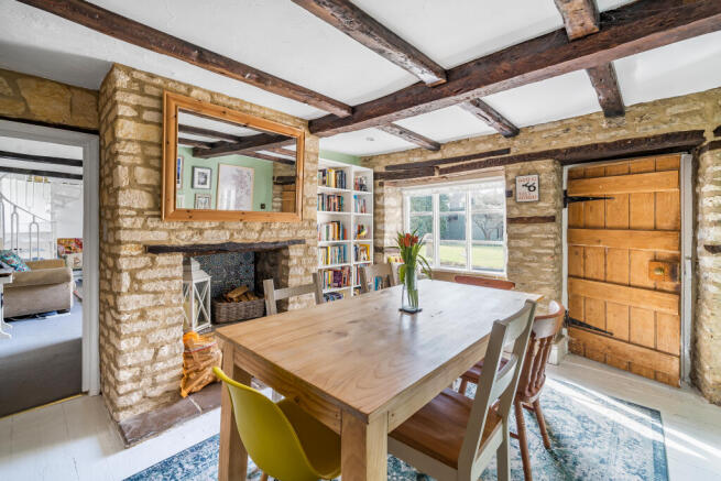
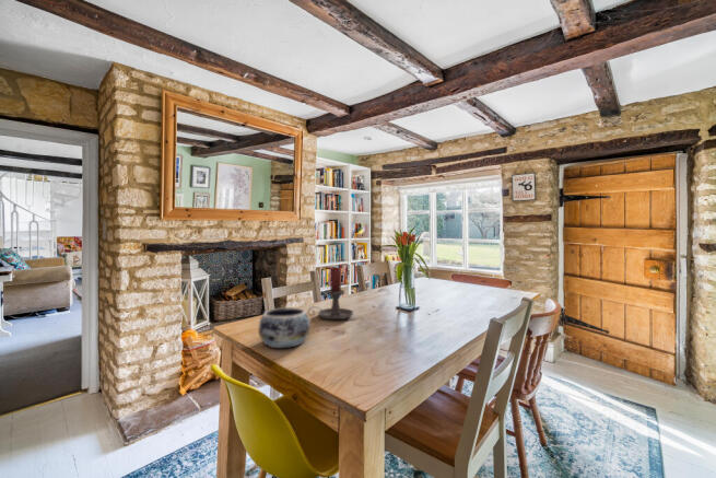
+ candle holder [307,266,354,320]
+ decorative bowl [257,306,312,349]
